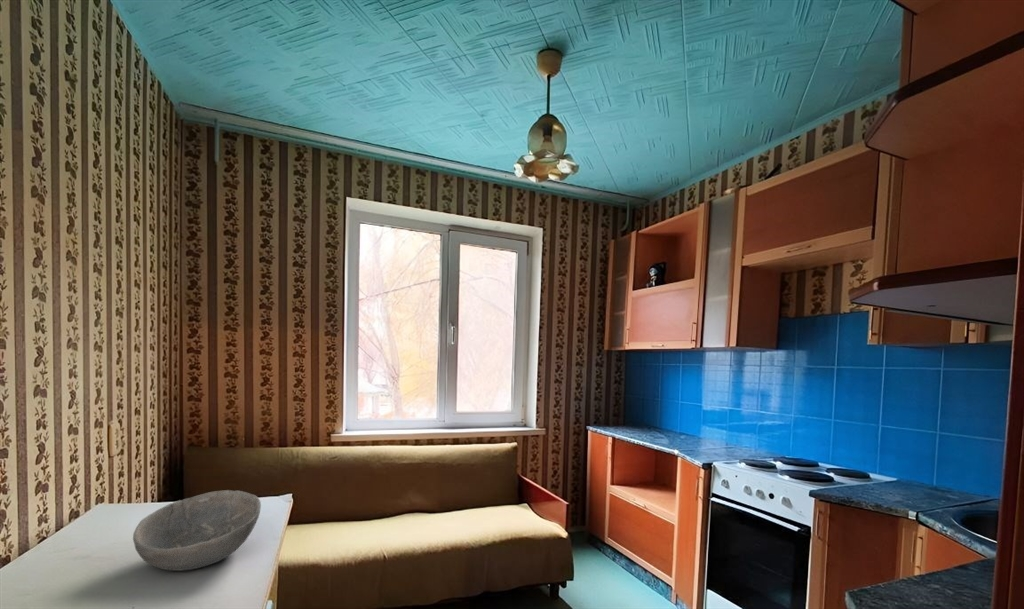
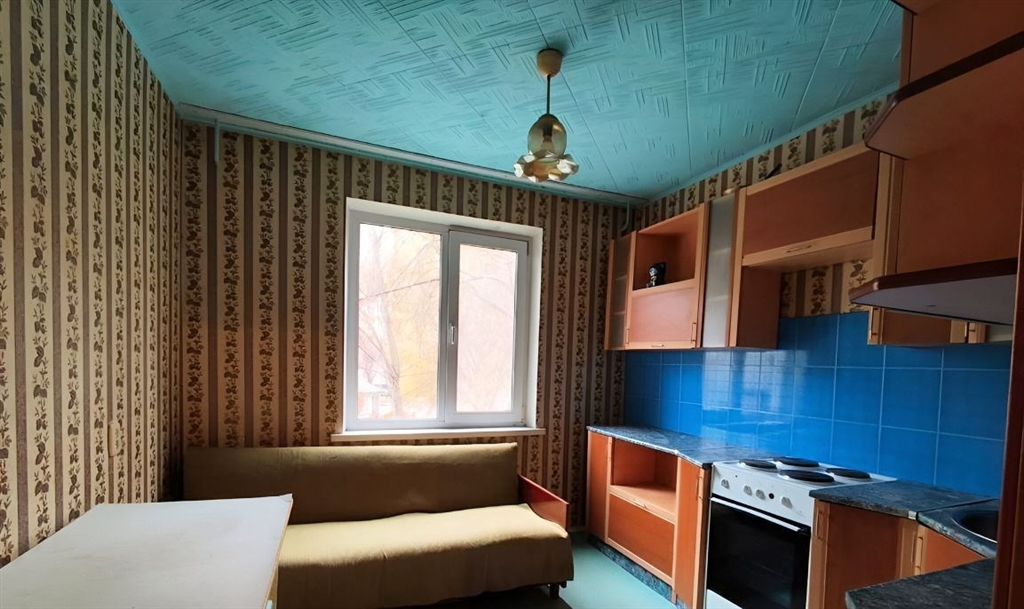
- bowl [132,489,262,572]
